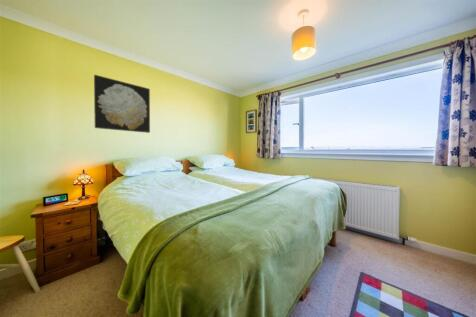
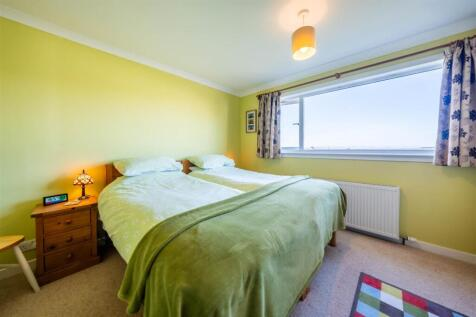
- wall art [93,74,151,134]
